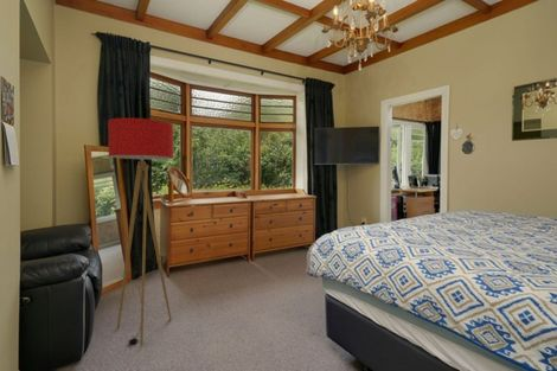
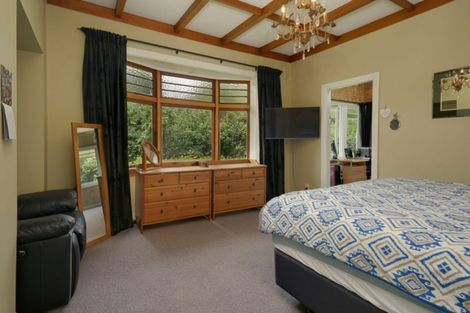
- floor lamp [107,117,174,347]
